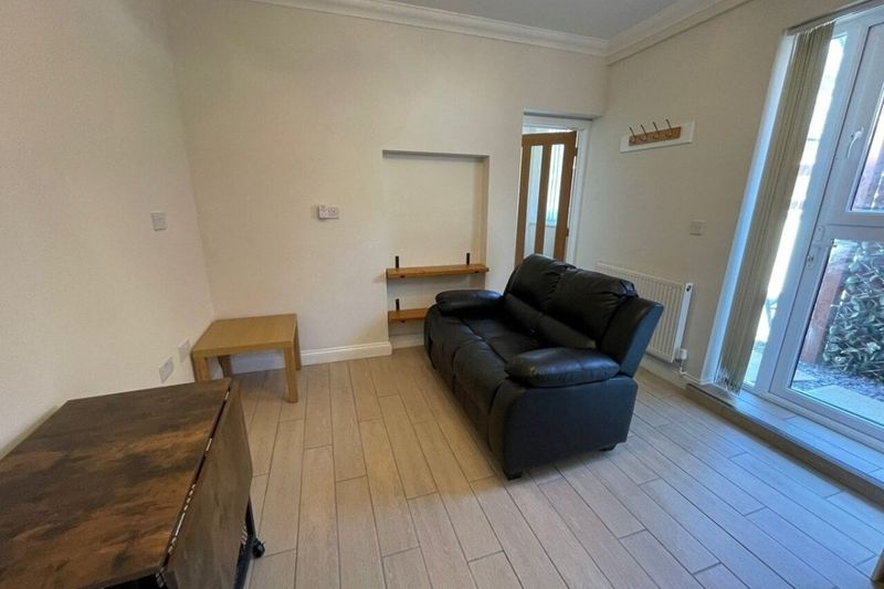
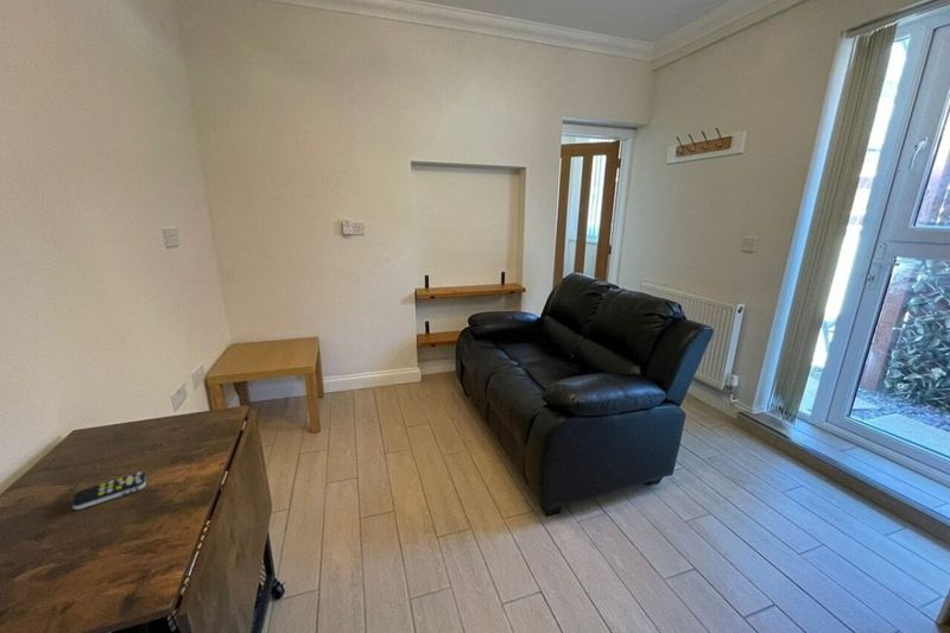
+ remote control [71,471,147,511]
